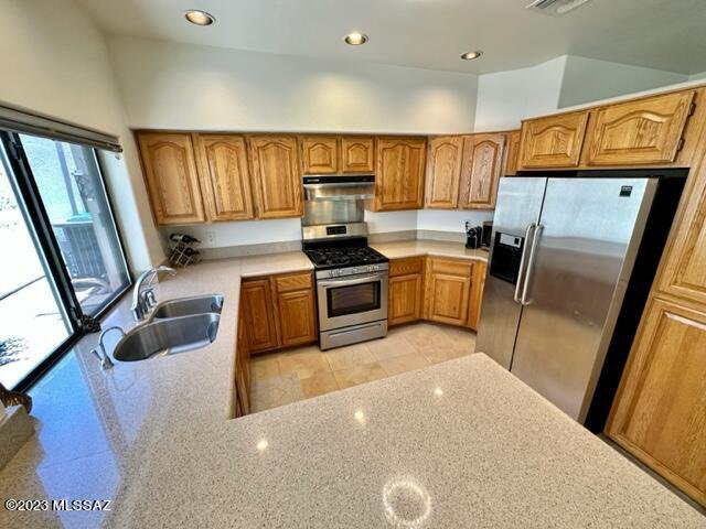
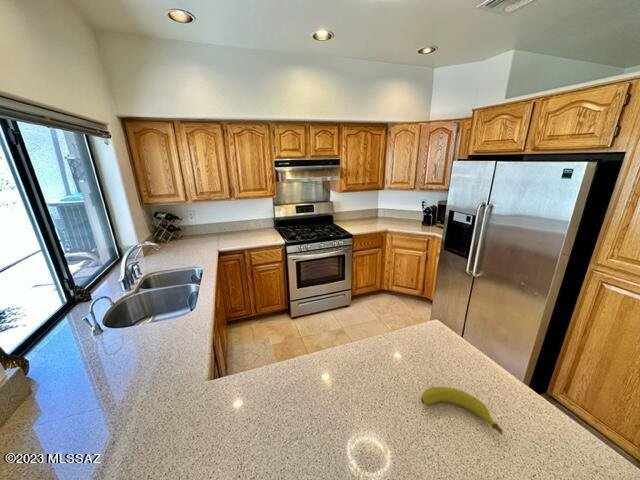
+ fruit [420,386,503,435]
